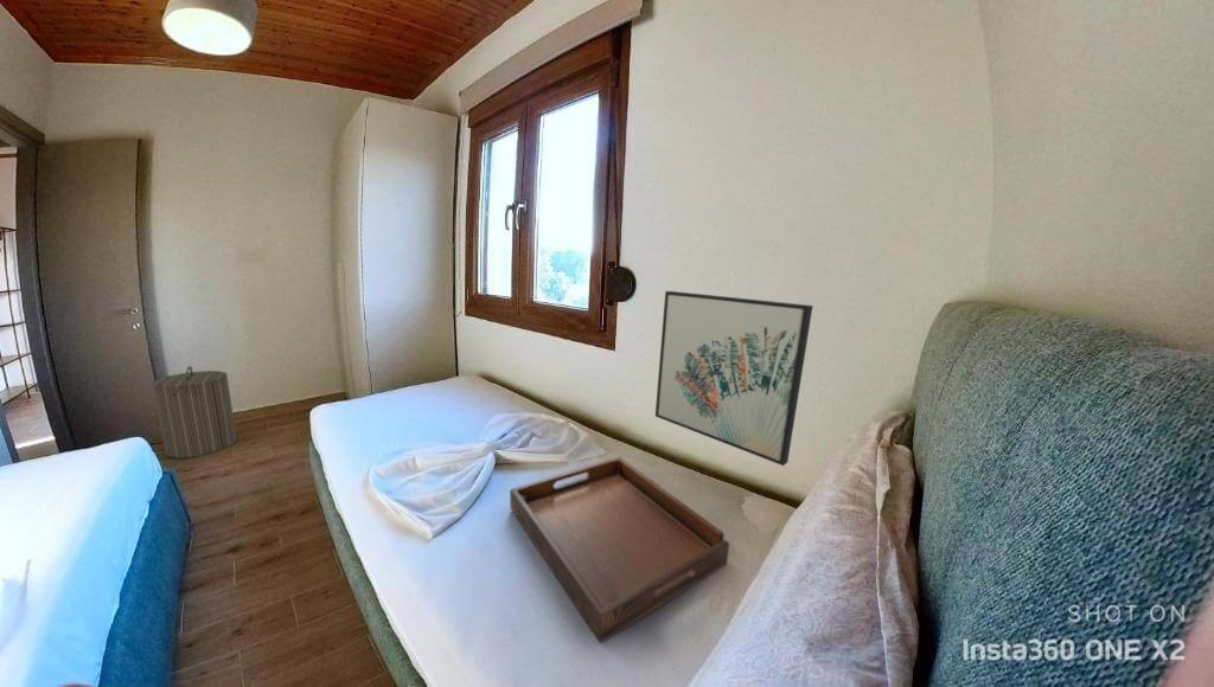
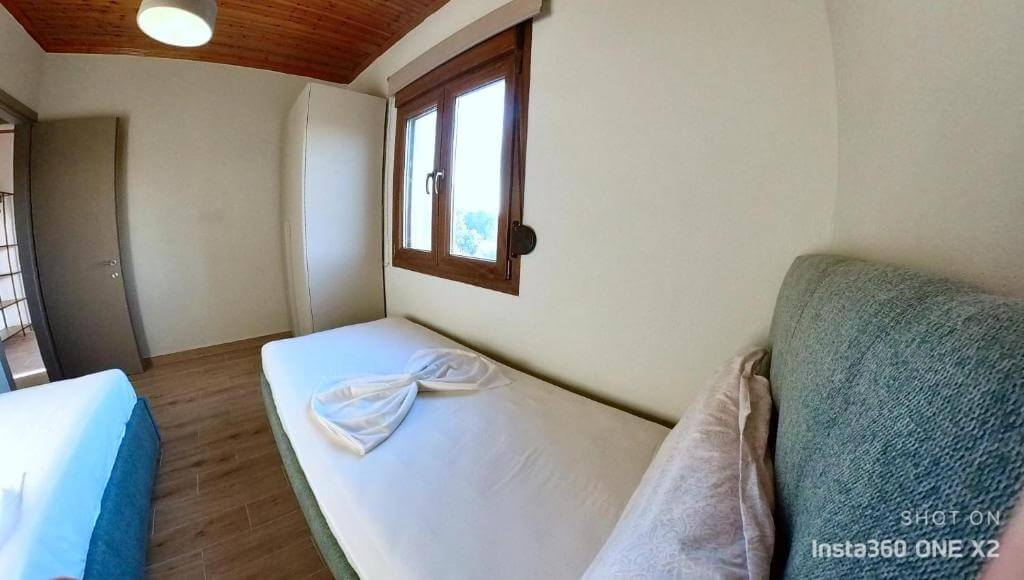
- serving tray [509,456,730,644]
- wall art [654,290,814,467]
- laundry hamper [151,365,238,460]
